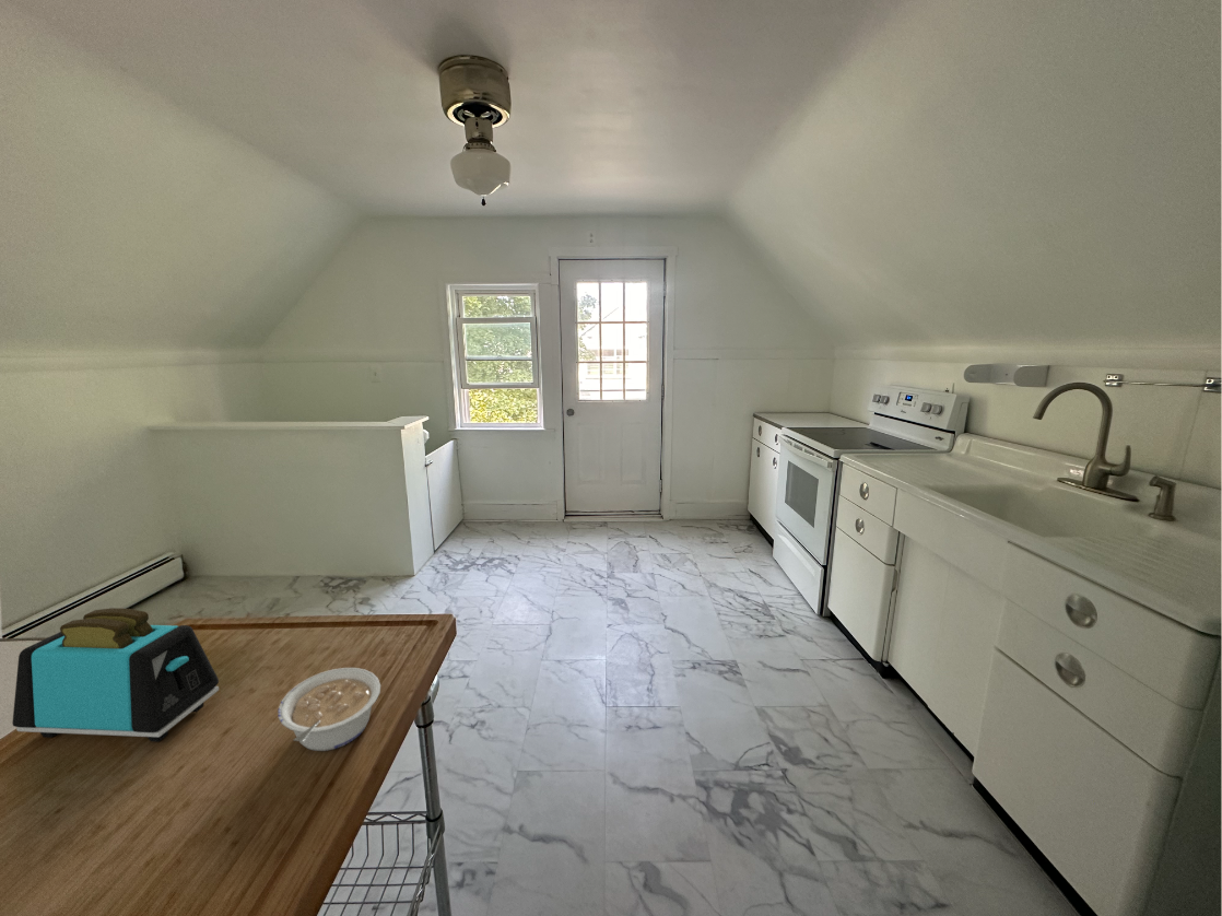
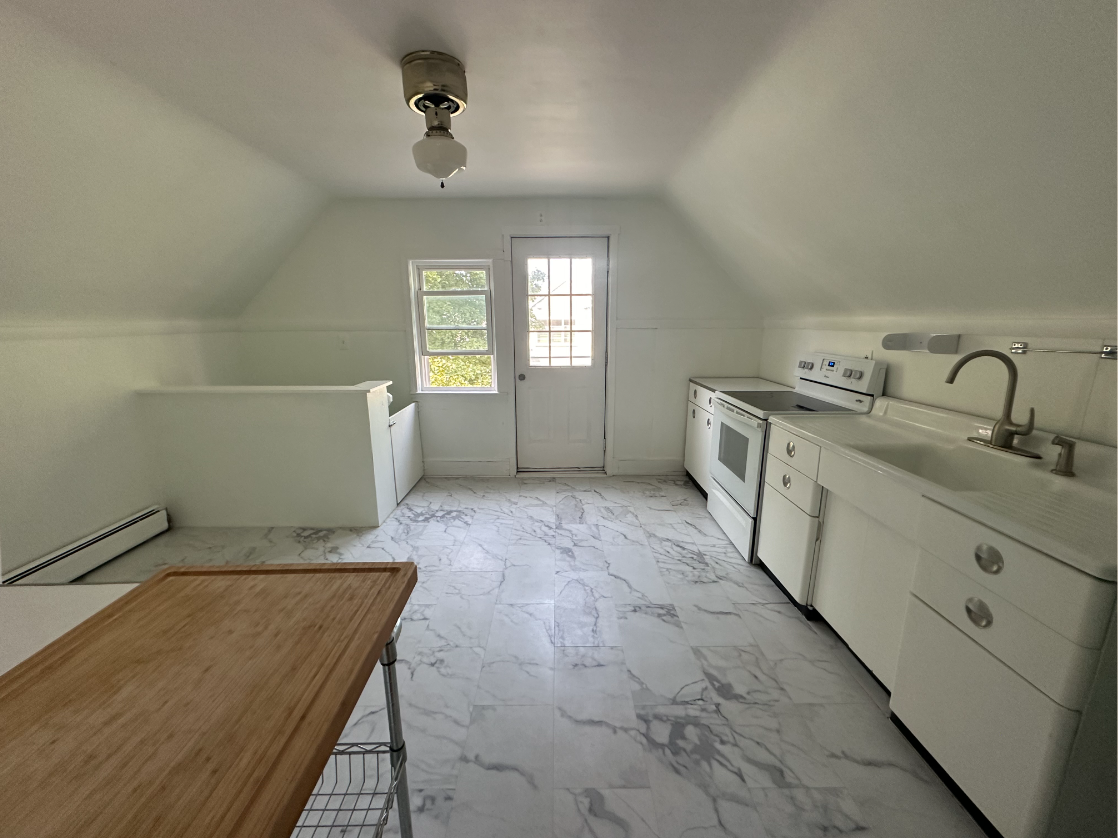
- legume [277,667,381,752]
- toaster [11,607,220,743]
